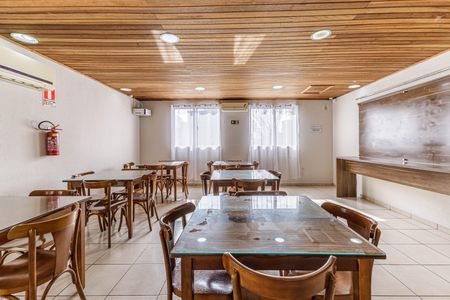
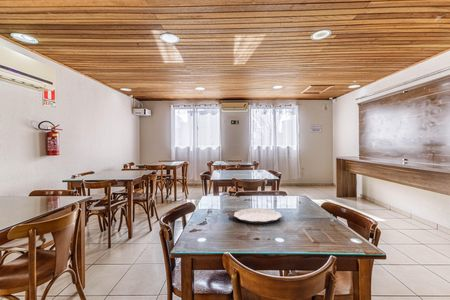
+ plate [233,207,283,225]
